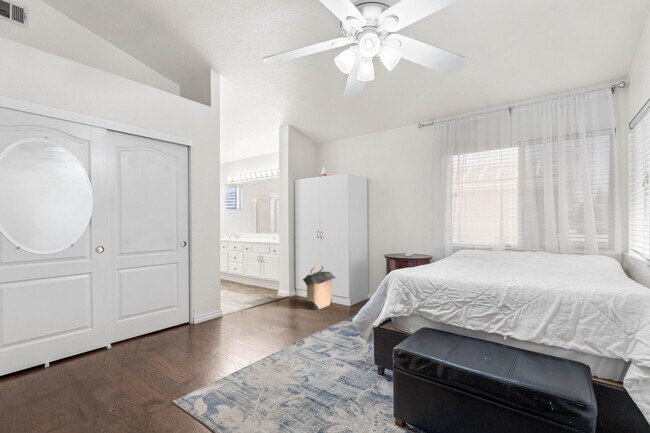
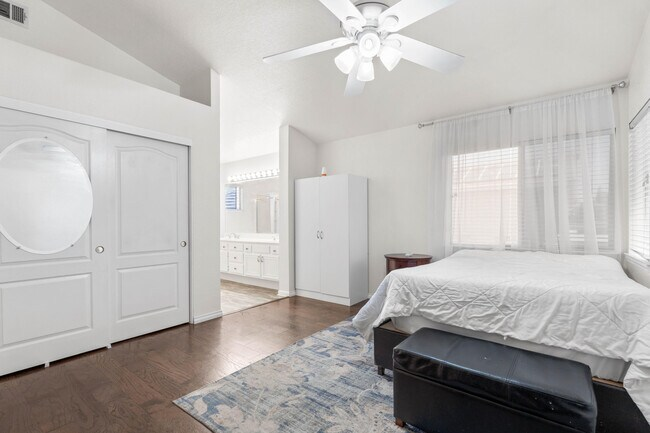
- laundry hamper [302,264,337,311]
